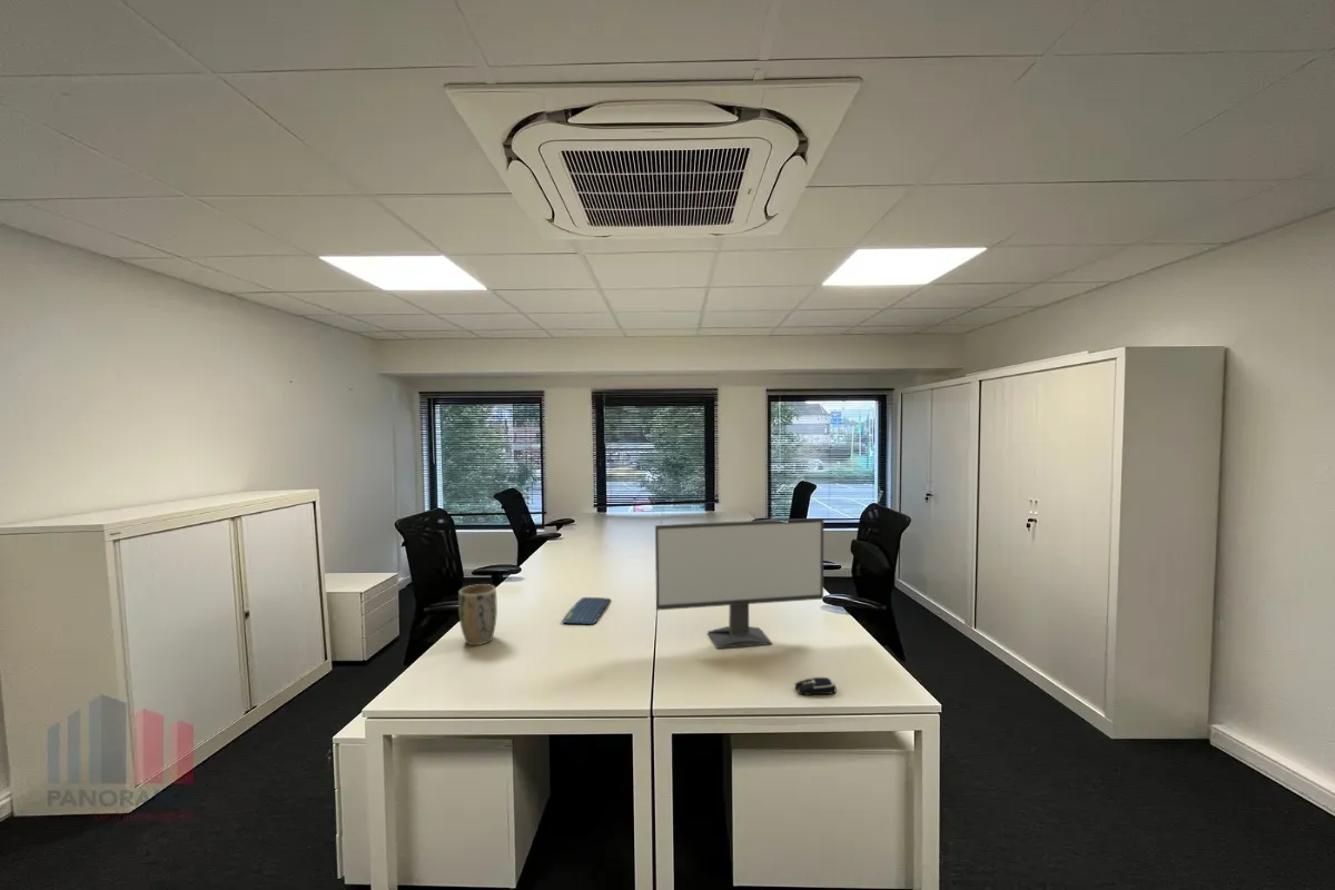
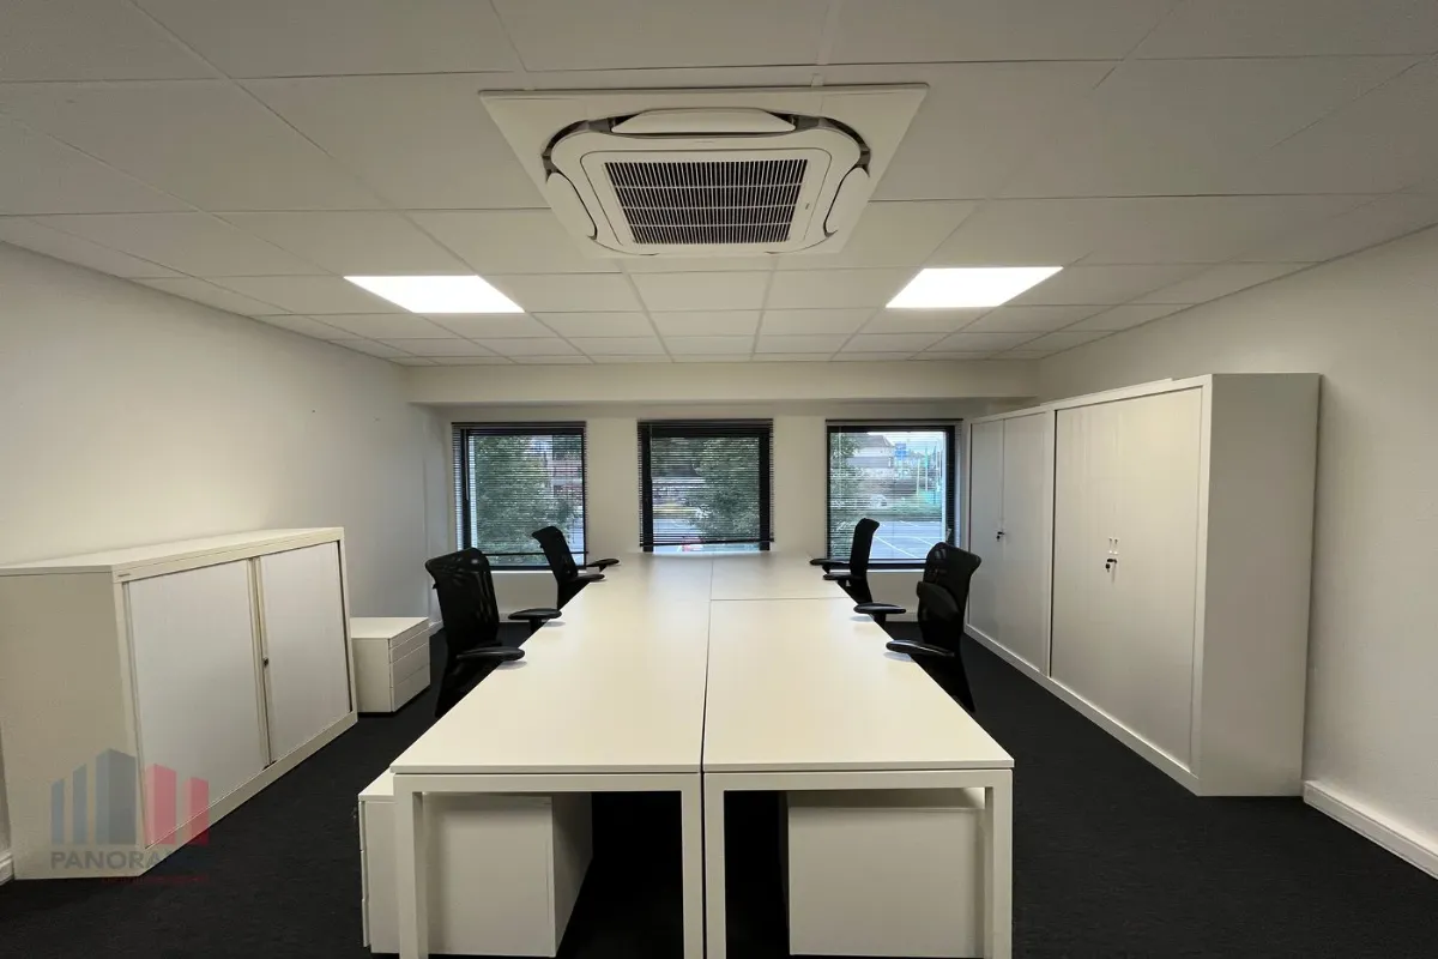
- keyboard [561,596,612,625]
- plant pot [457,583,498,646]
- computer mouse [794,676,837,696]
- computer monitor [654,517,824,650]
